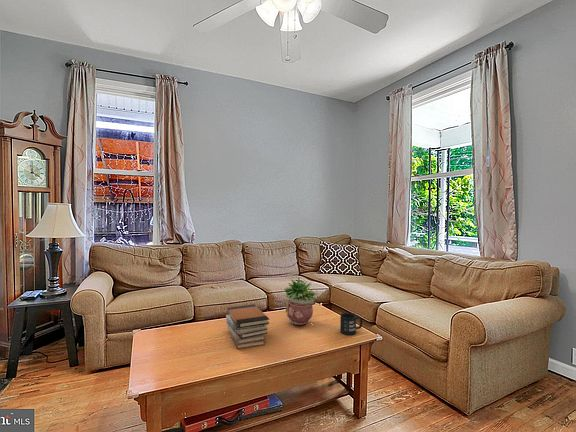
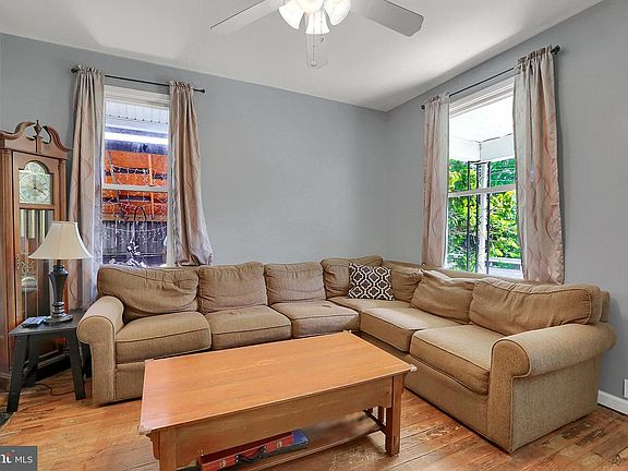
- book stack [225,303,270,350]
- mug [339,312,363,336]
- potted plant [283,276,319,326]
